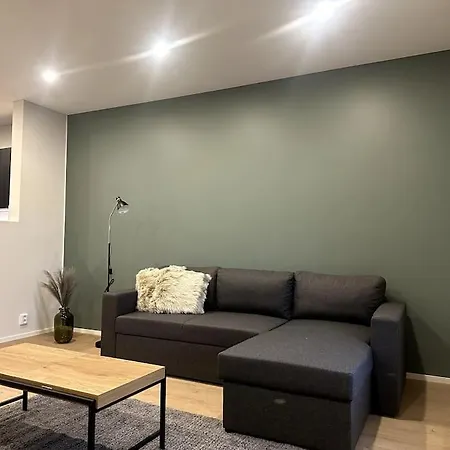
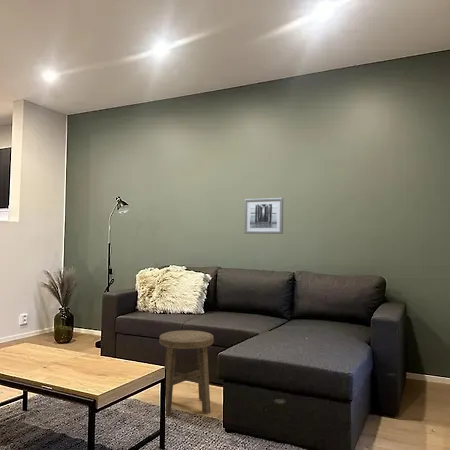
+ wall art [243,197,284,235]
+ stool [158,329,215,417]
